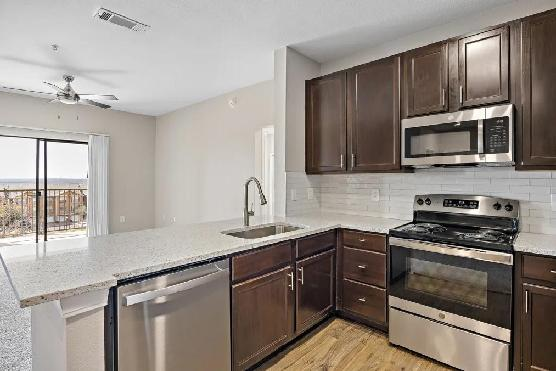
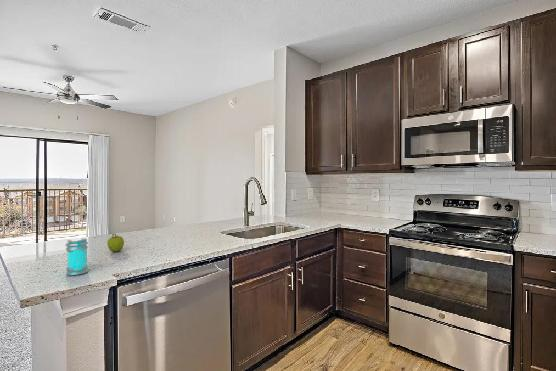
+ jar [65,237,89,276]
+ fruit [107,232,125,253]
